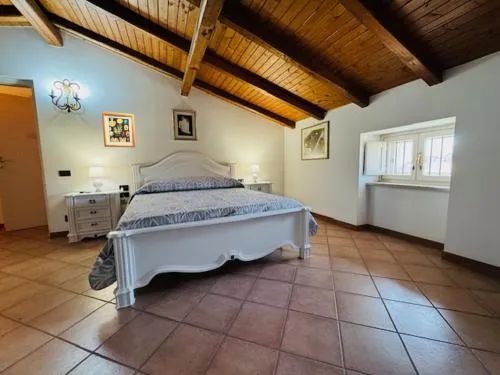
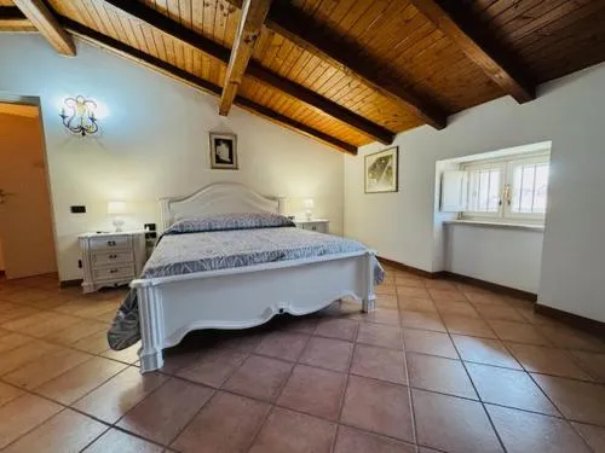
- wall art [101,111,137,148]
